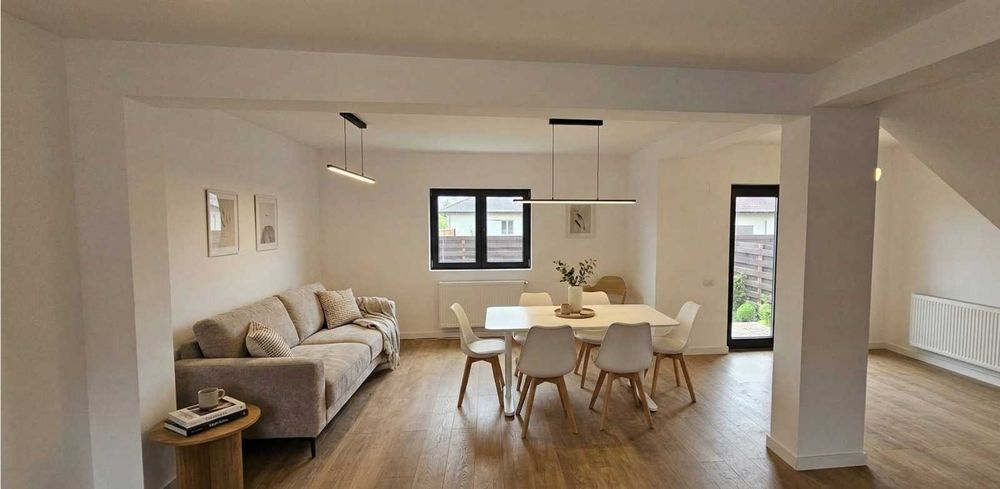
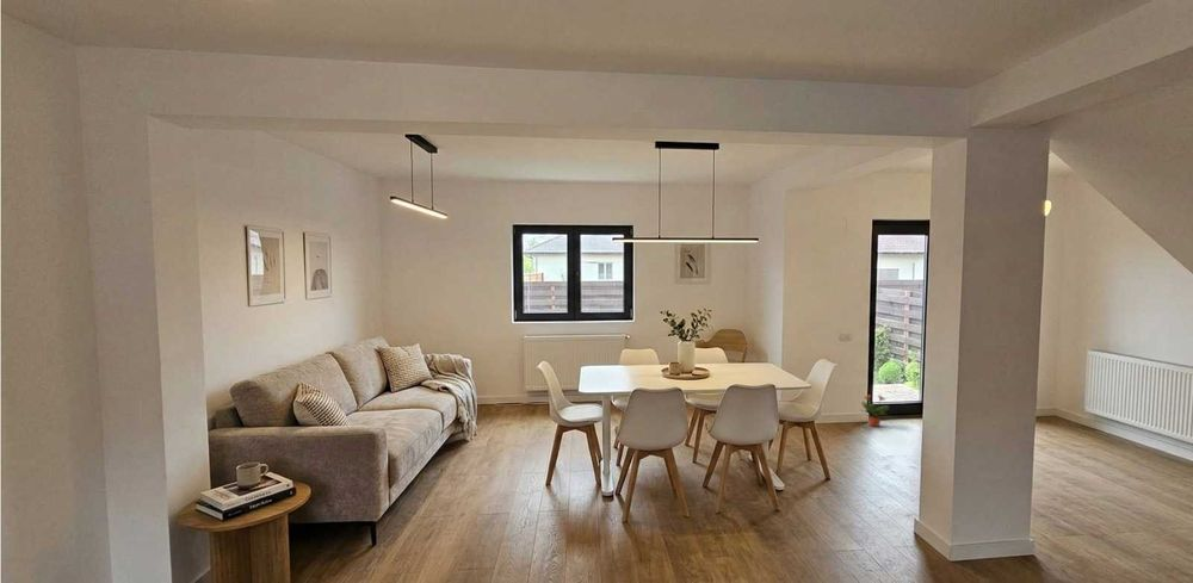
+ potted plant [860,393,890,428]
